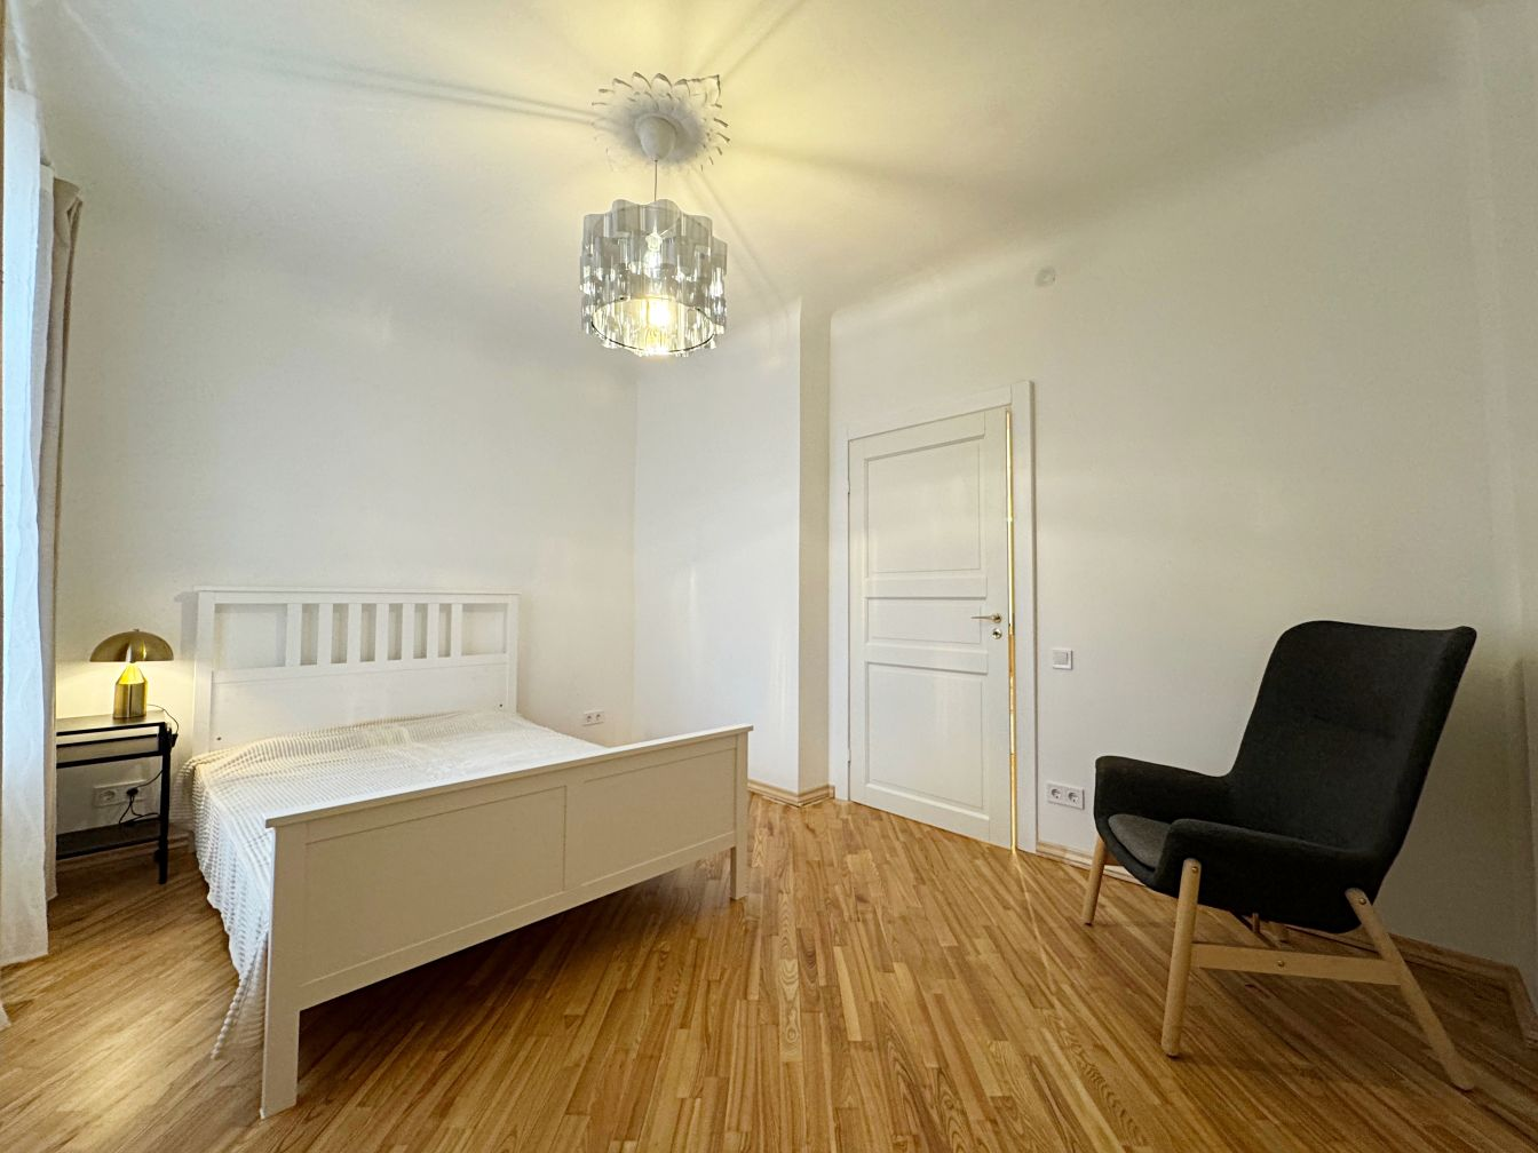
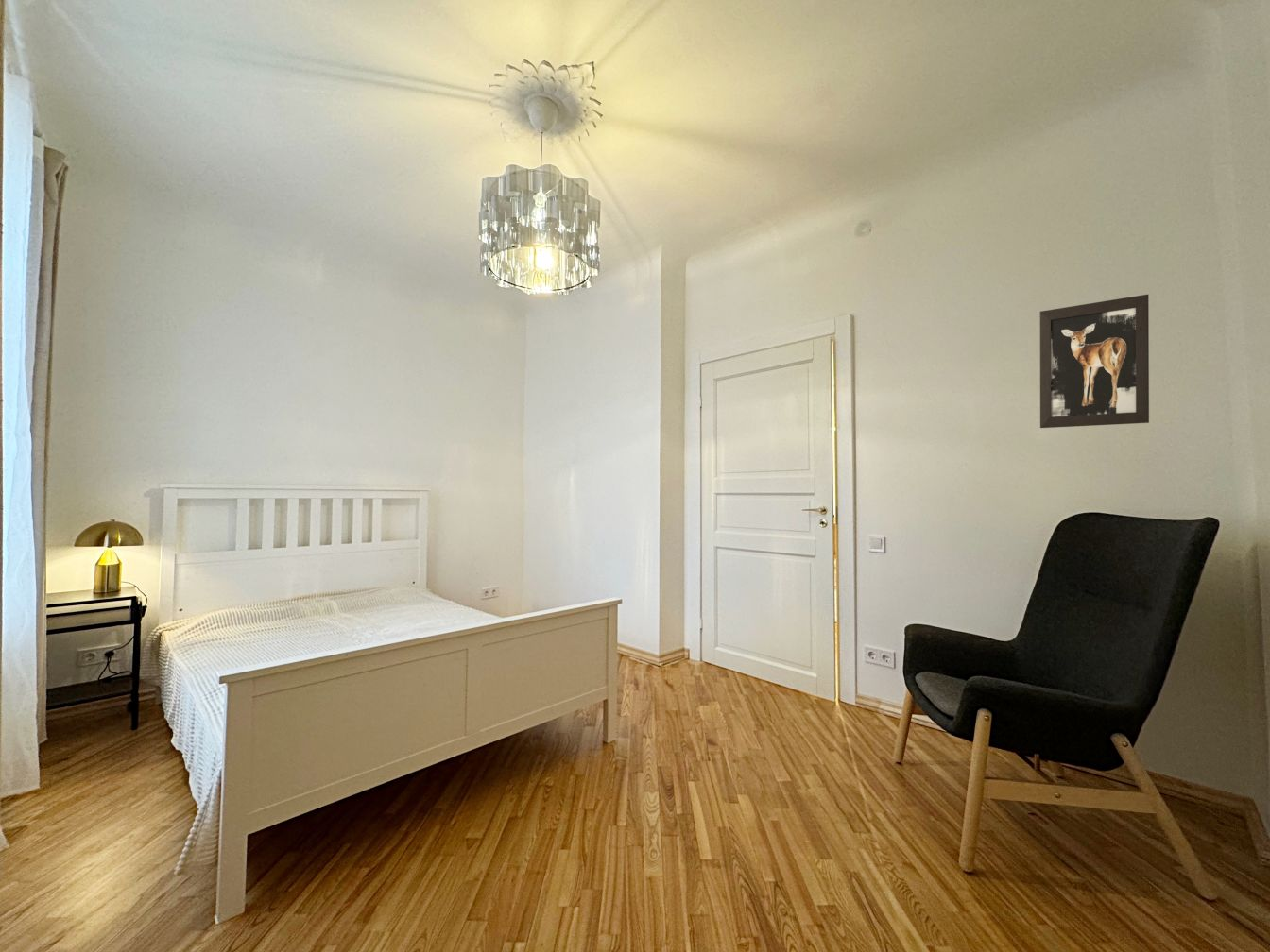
+ wall art [1039,294,1150,429]
